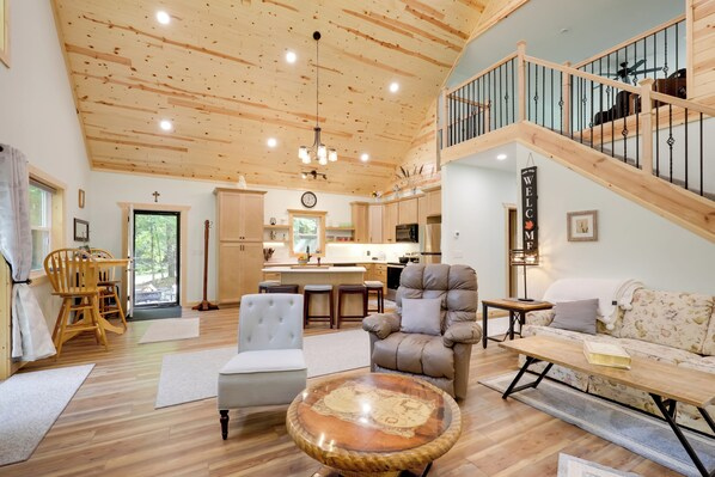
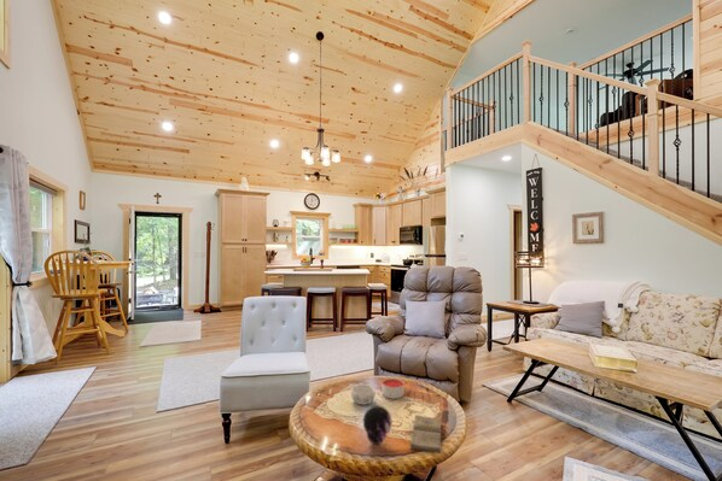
+ diary [409,413,442,454]
+ candle [382,377,404,399]
+ decorative bowl [350,383,377,406]
+ decorative orb [362,404,392,446]
